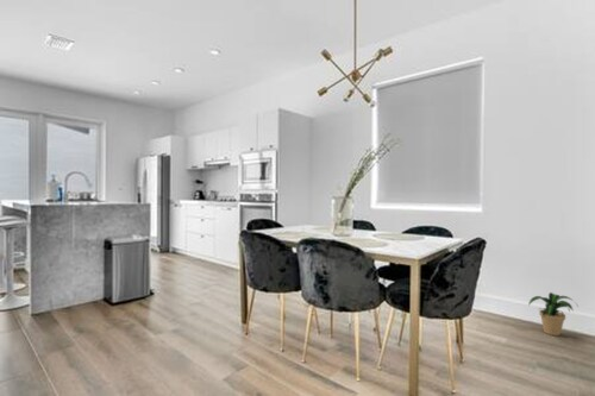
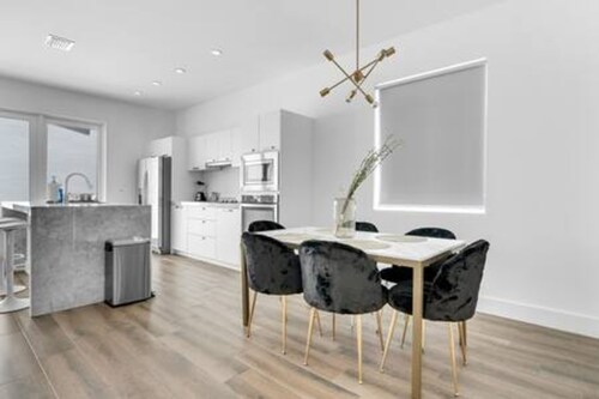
- potted plant [527,291,580,337]
